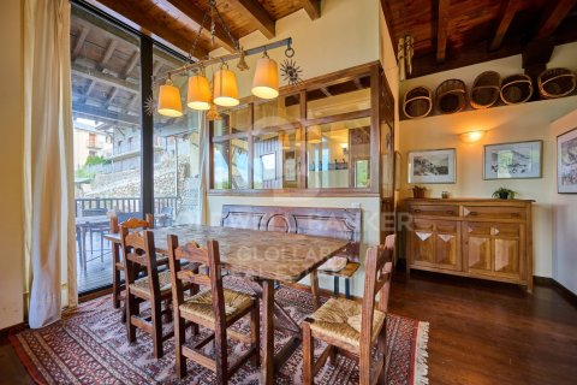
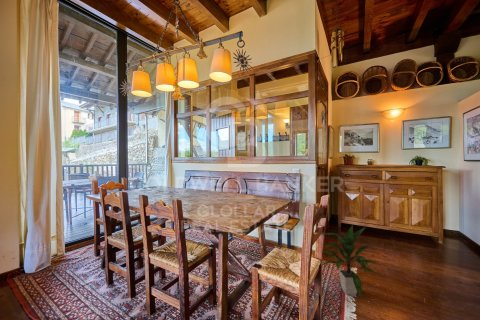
+ indoor plant [322,225,376,297]
